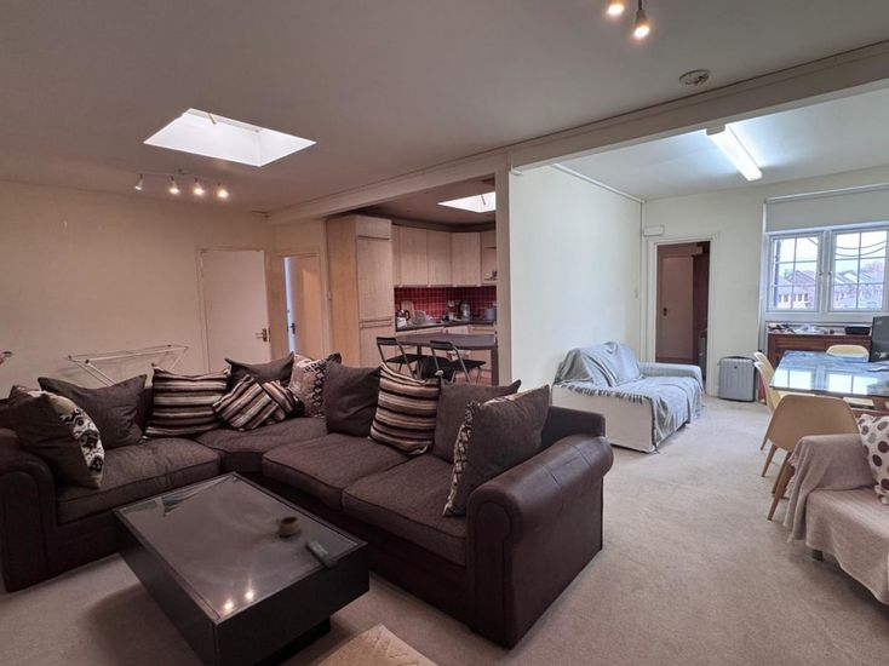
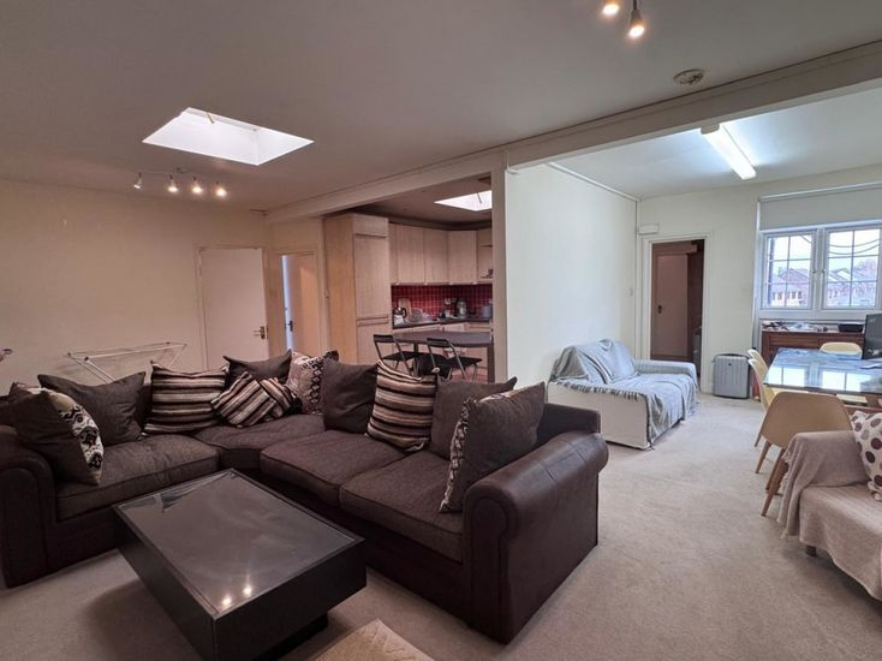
- cup [275,515,302,536]
- remote control [303,536,339,569]
